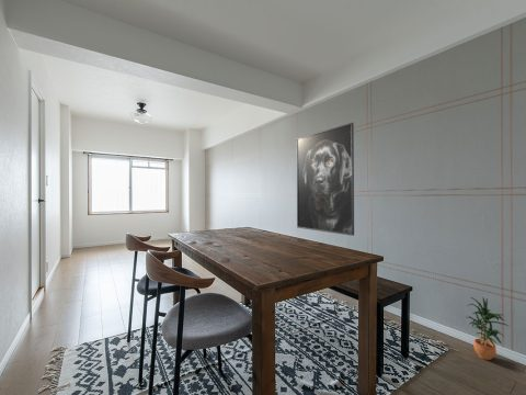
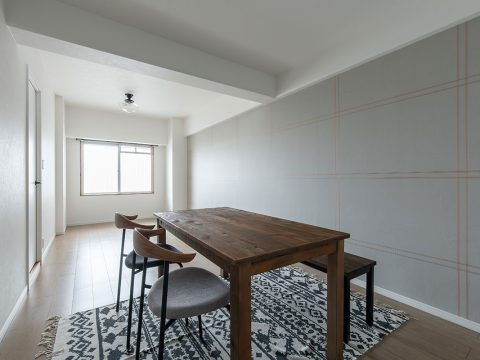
- potted plant [466,296,510,361]
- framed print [296,122,355,237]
